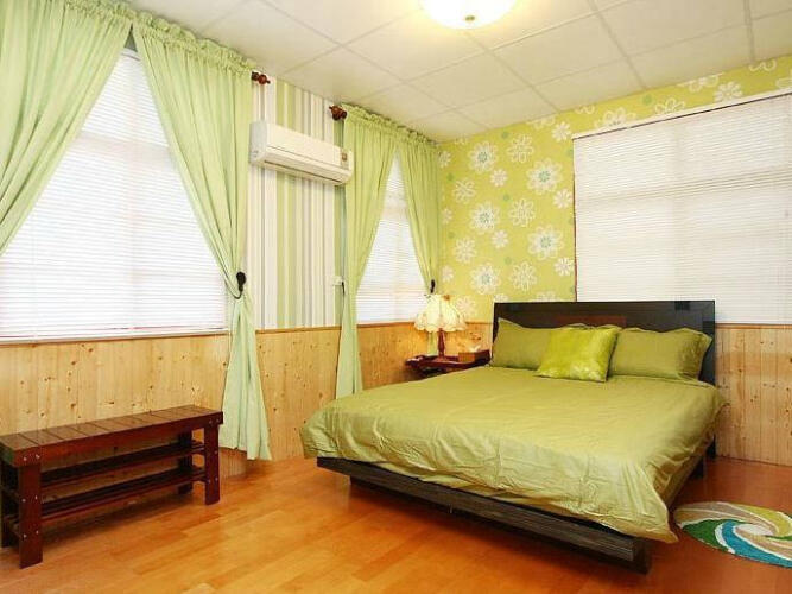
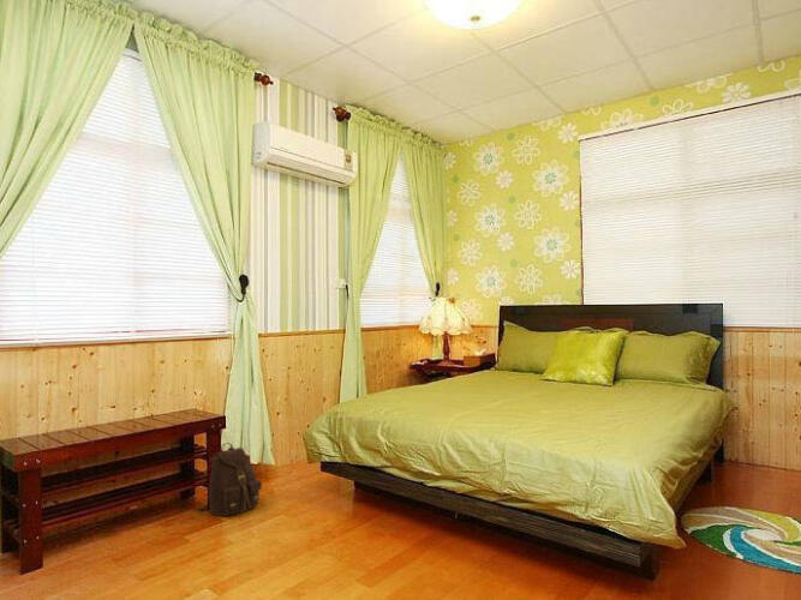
+ backpack [195,442,263,517]
